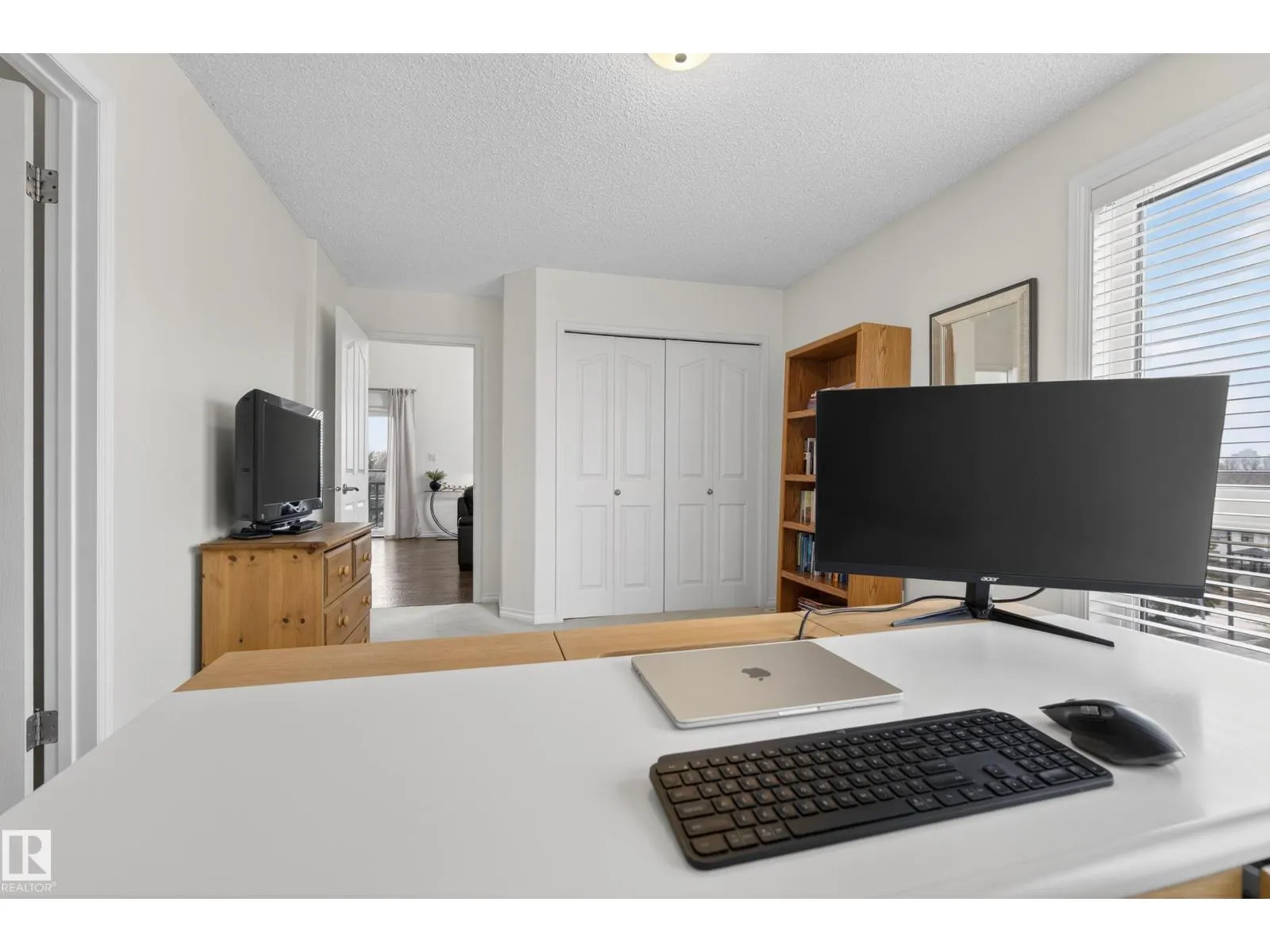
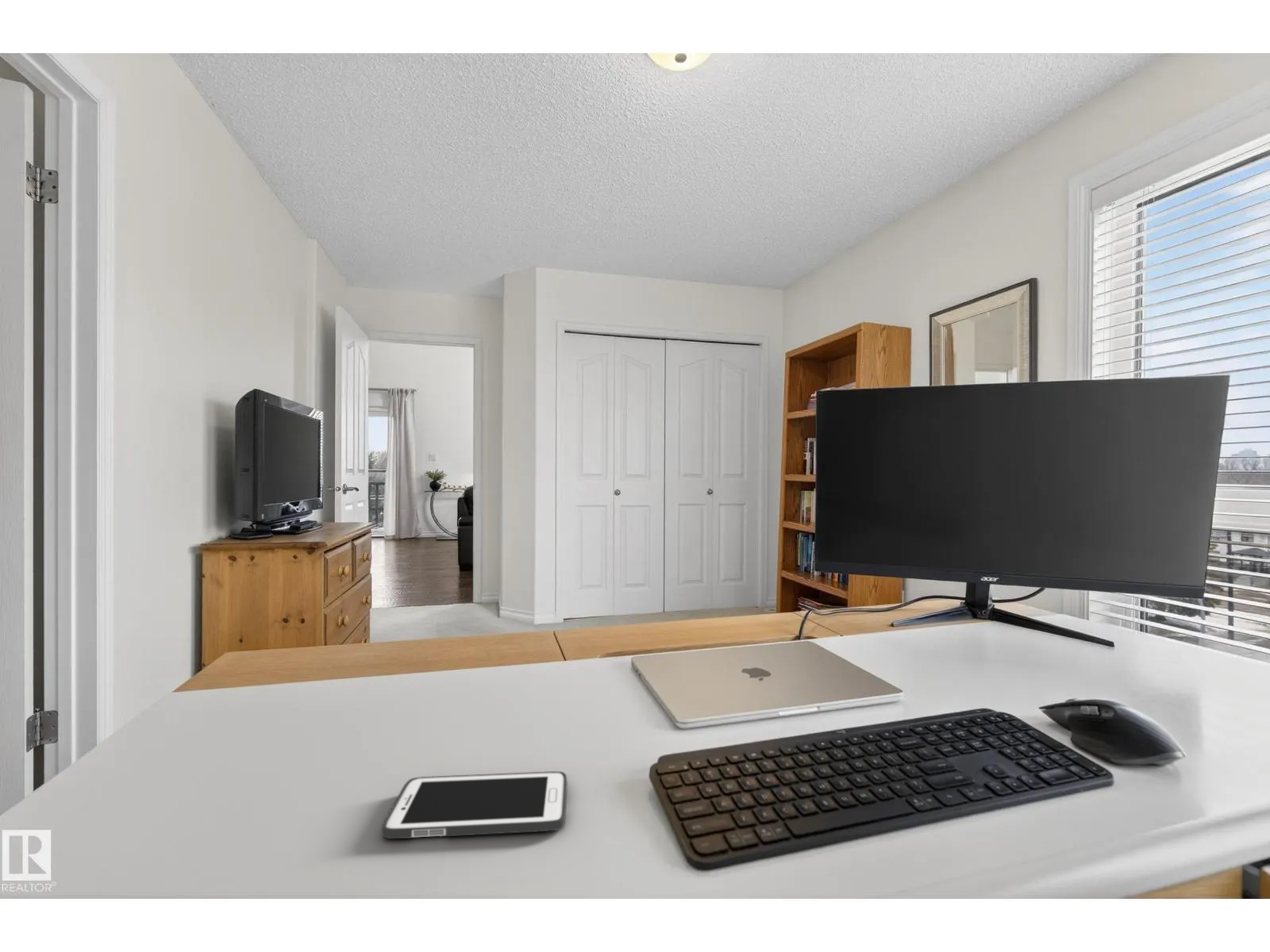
+ cell phone [381,770,568,839]
